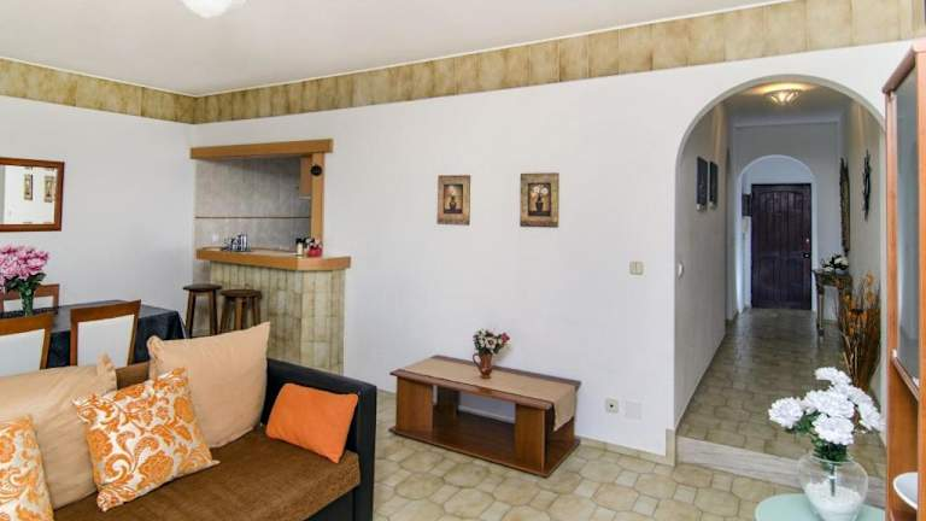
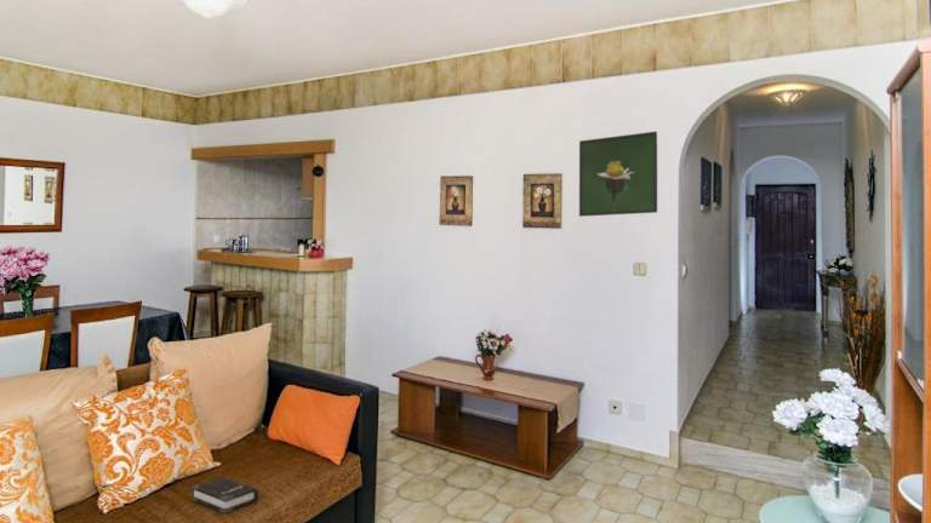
+ hardback book [190,476,259,515]
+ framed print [578,131,658,218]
